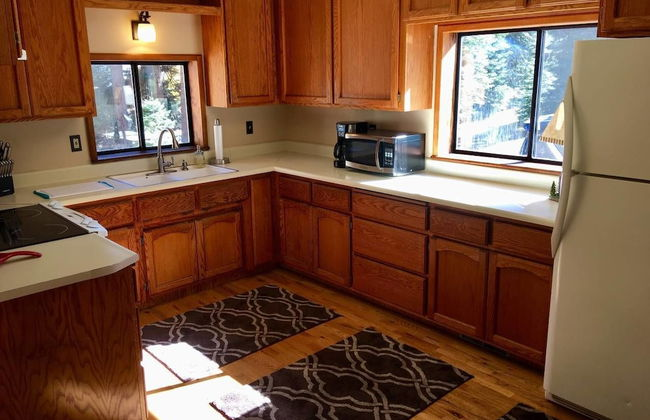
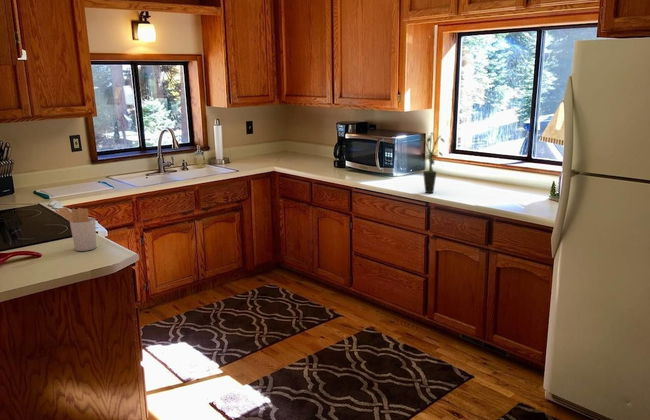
+ utensil holder [54,206,97,252]
+ potted plant [420,131,445,194]
